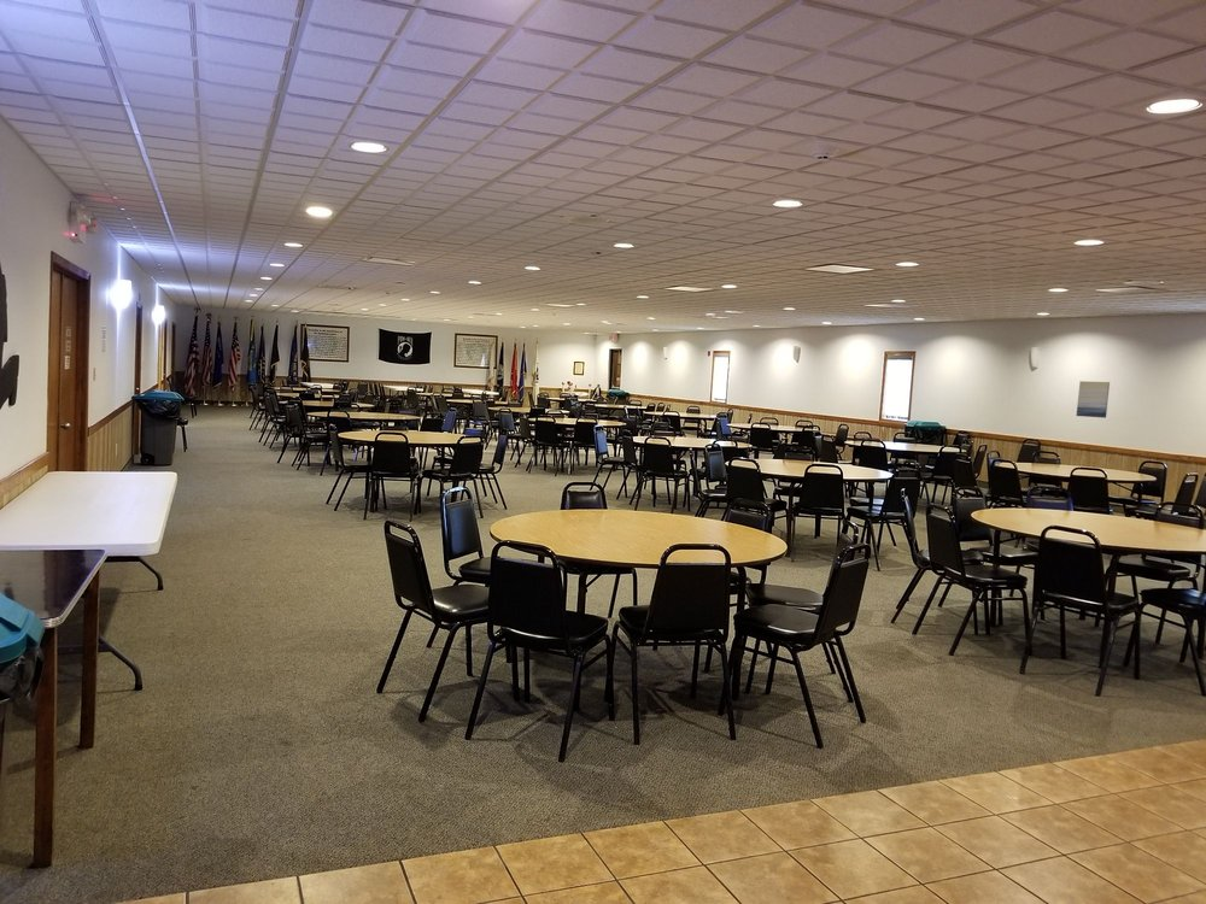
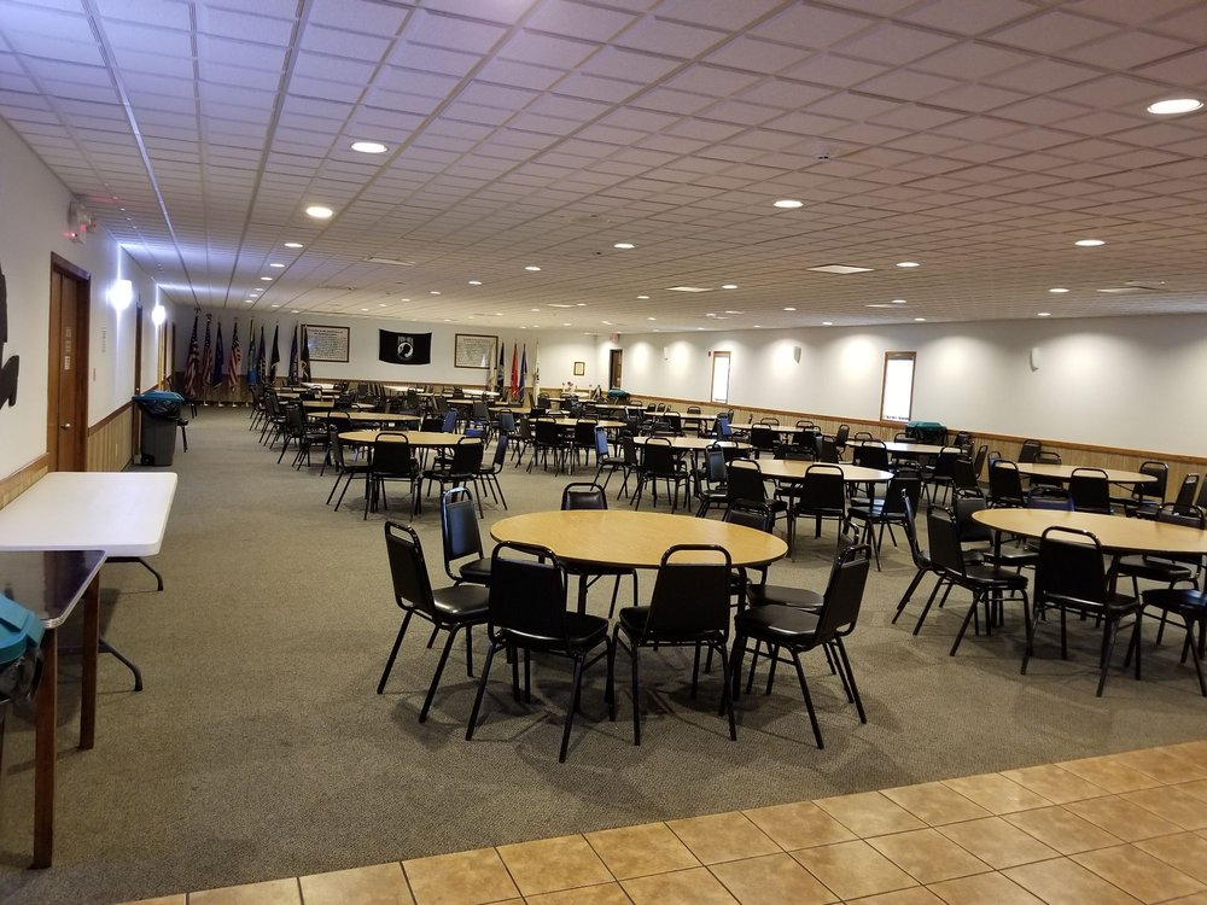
- wall art [1076,380,1111,419]
